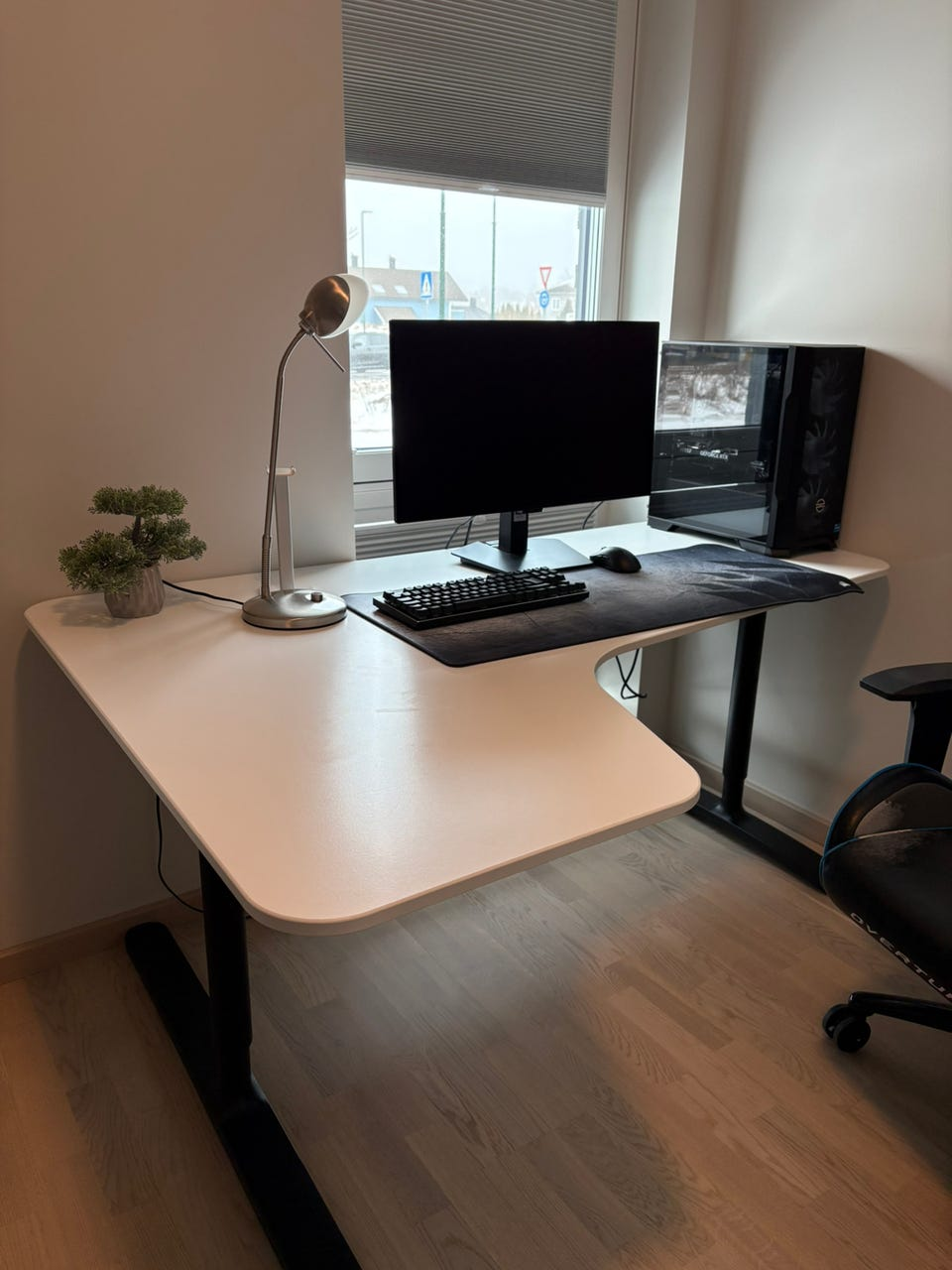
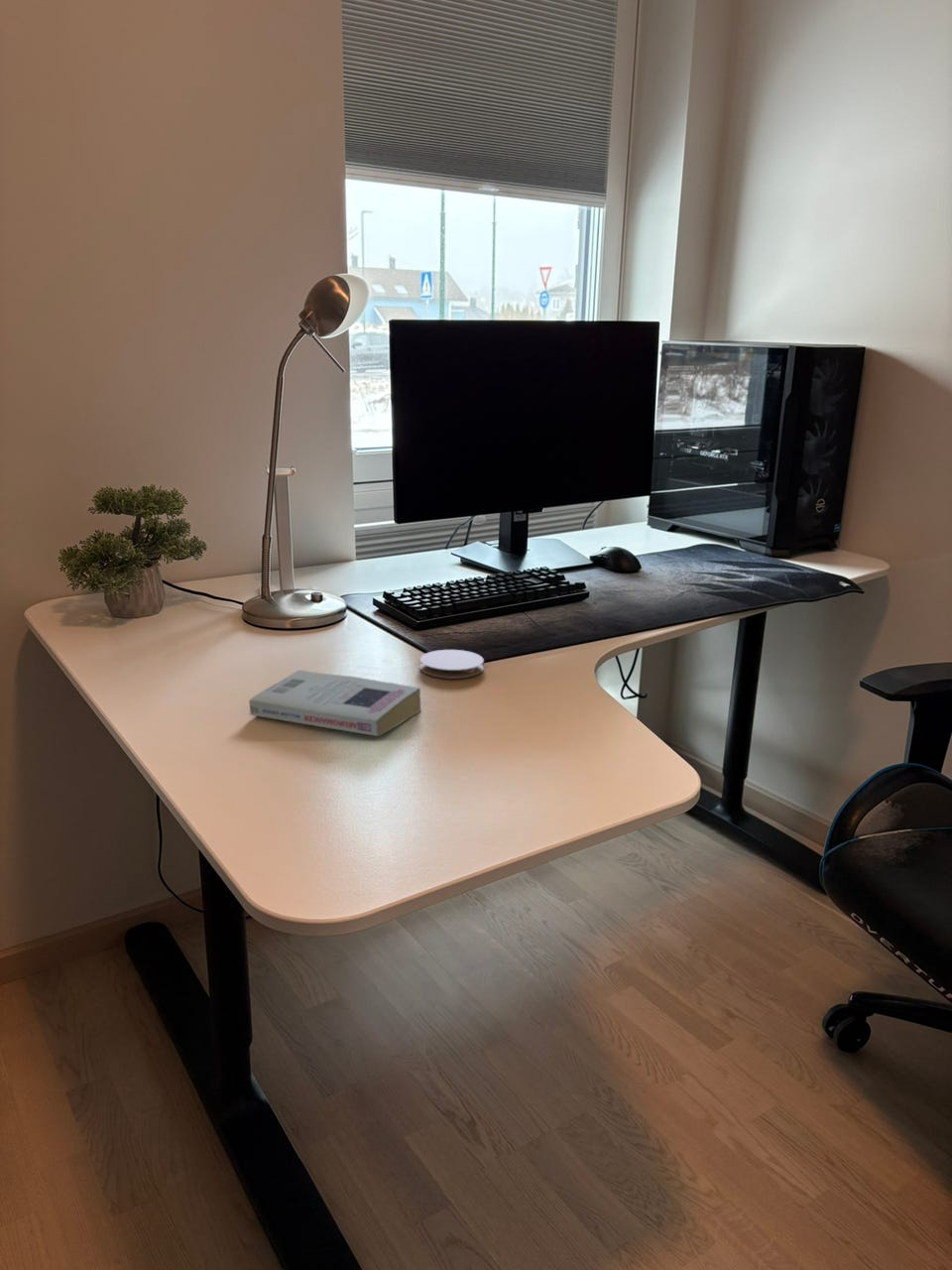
+ coaster [418,649,485,680]
+ book [248,669,422,737]
